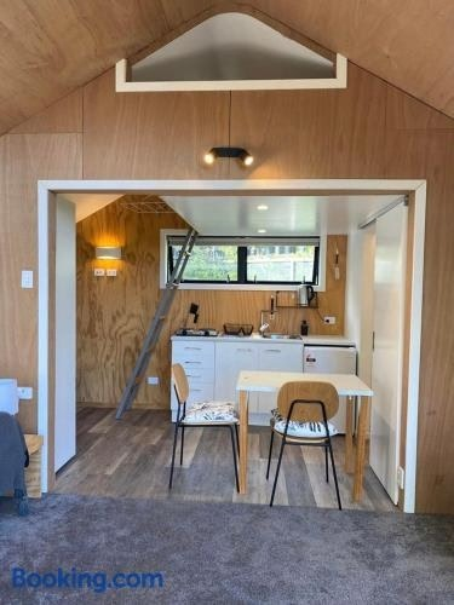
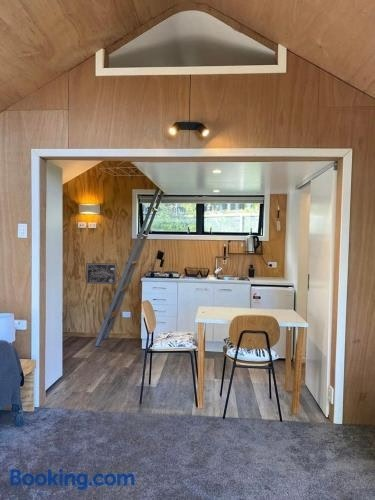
+ wall art [85,262,117,285]
